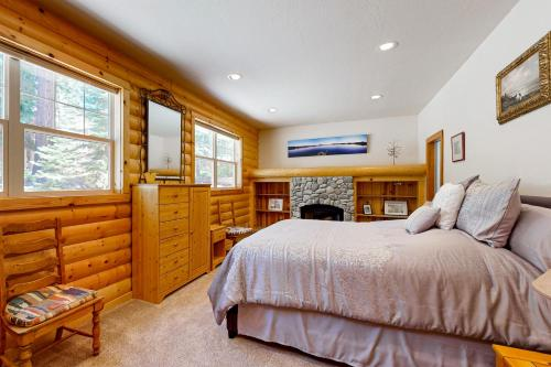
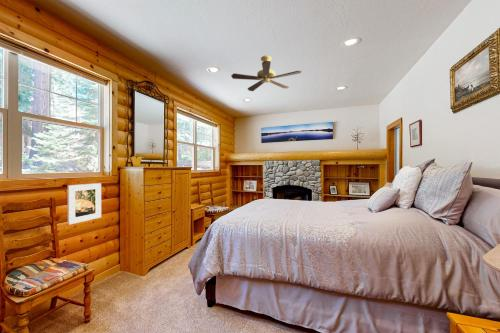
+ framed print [67,182,102,225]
+ ceiling fan [230,55,303,92]
